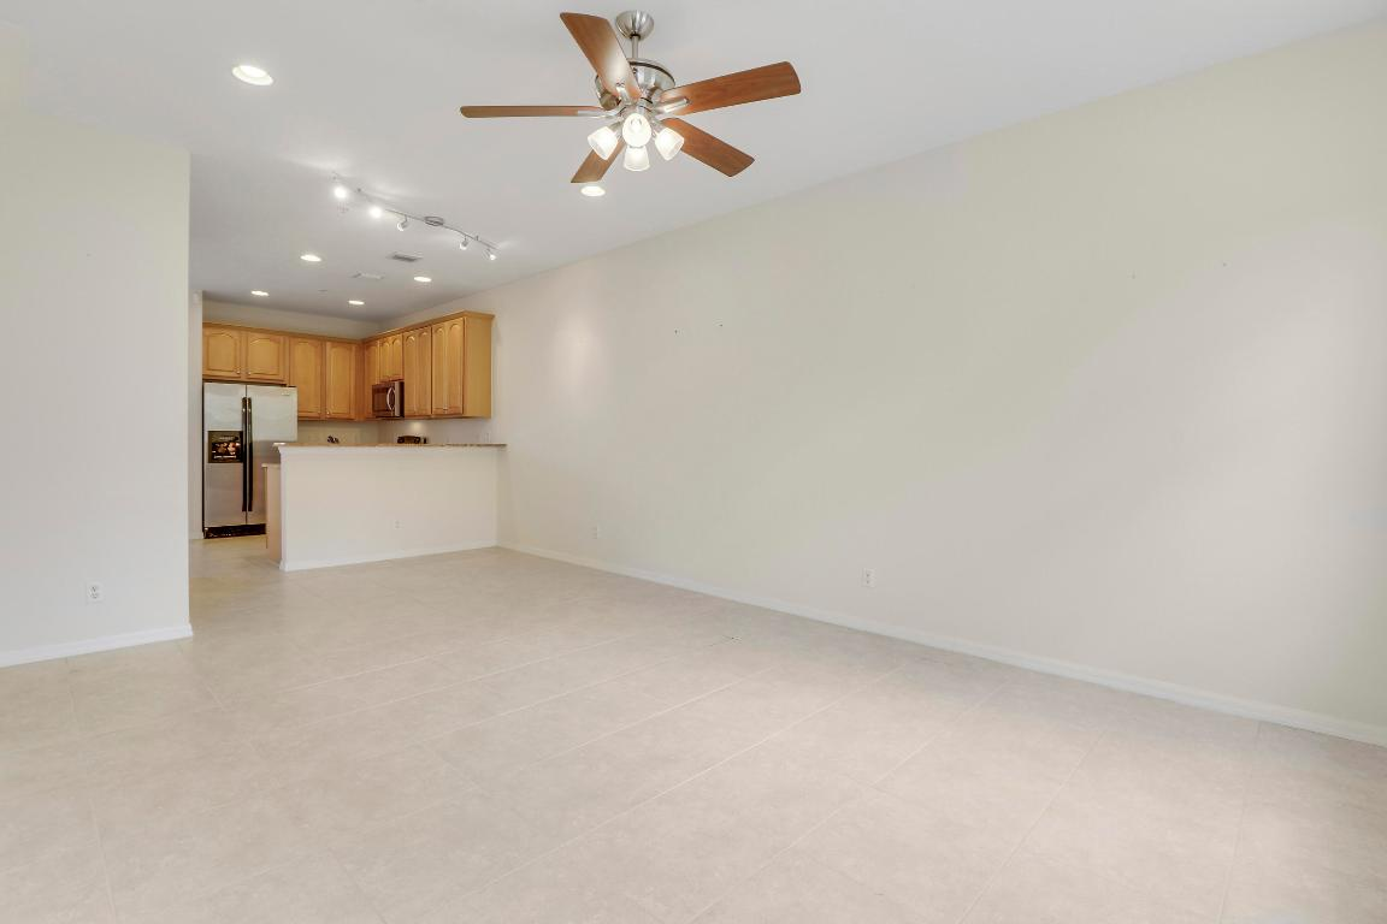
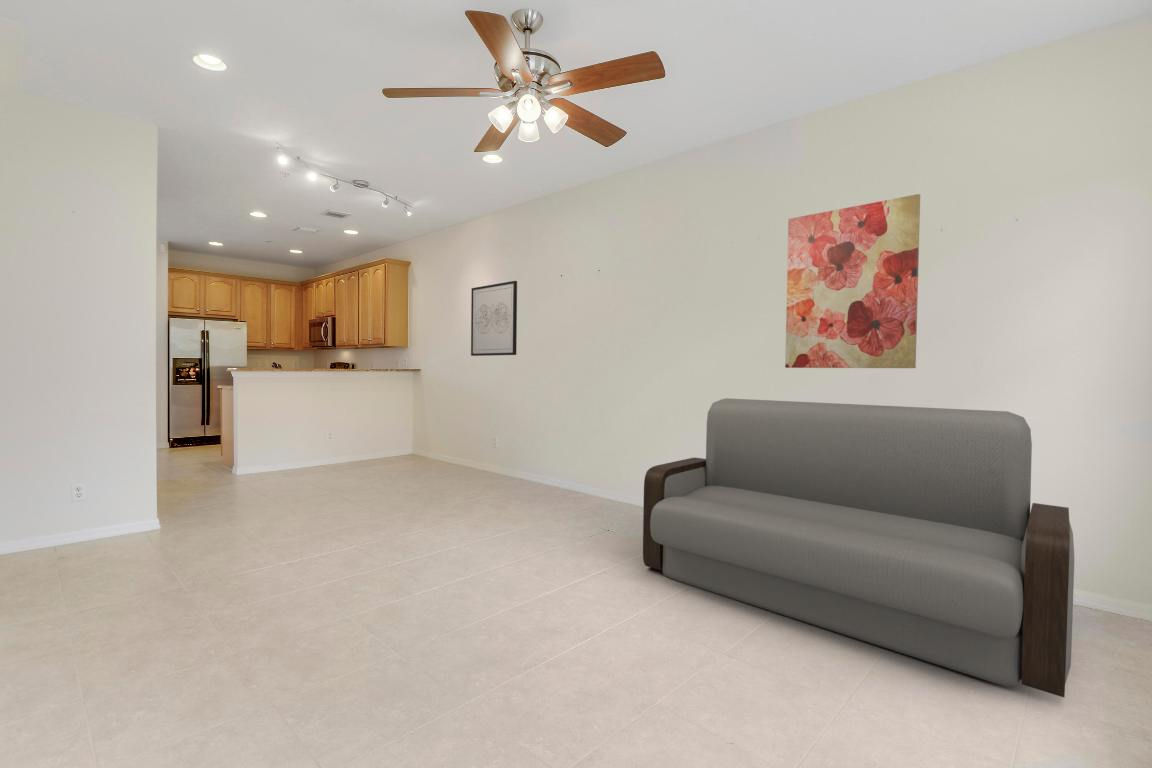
+ wall art [470,280,518,357]
+ wall art [784,193,921,369]
+ sofa [642,397,1075,698]
